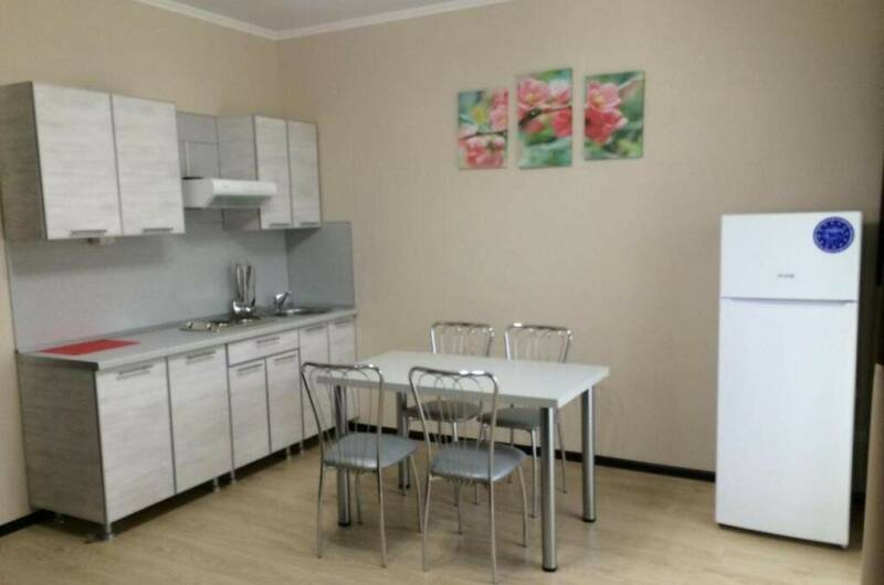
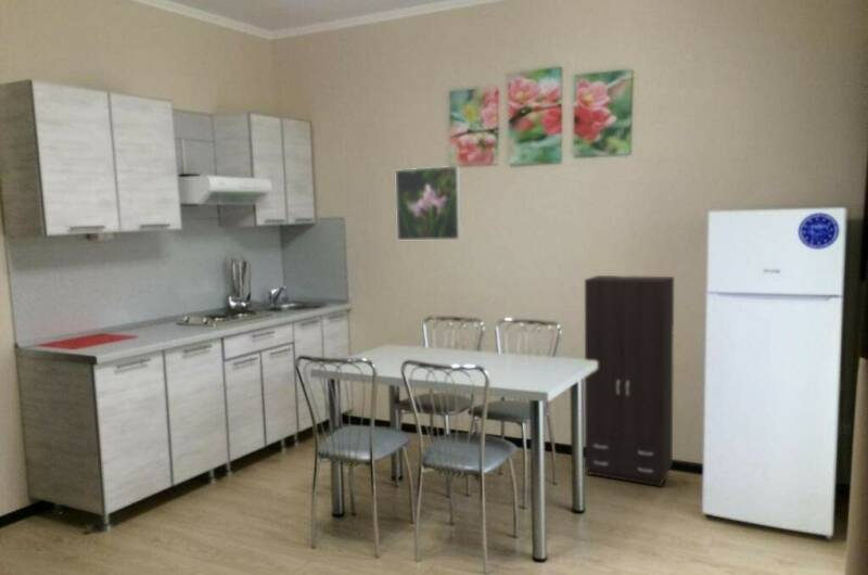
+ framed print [394,165,462,241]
+ cabinet [584,274,675,488]
